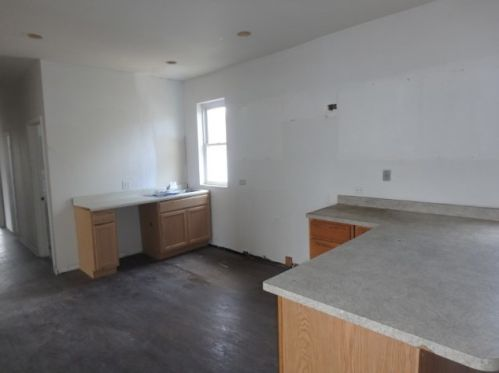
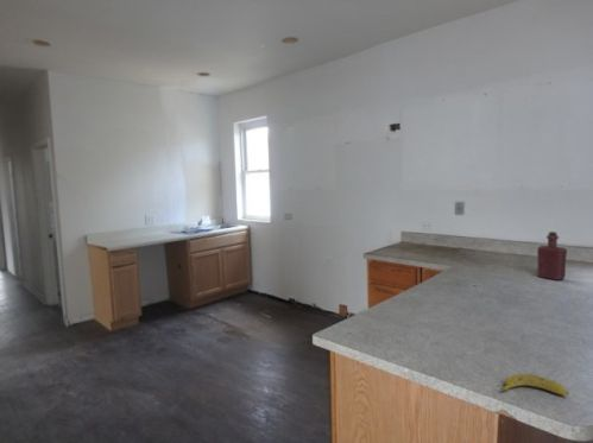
+ bottle [536,230,568,281]
+ banana [498,373,569,397]
